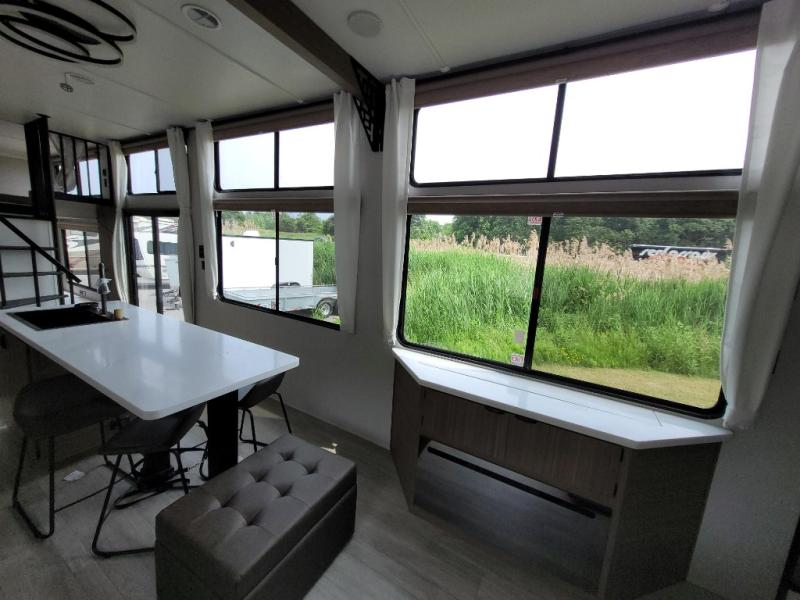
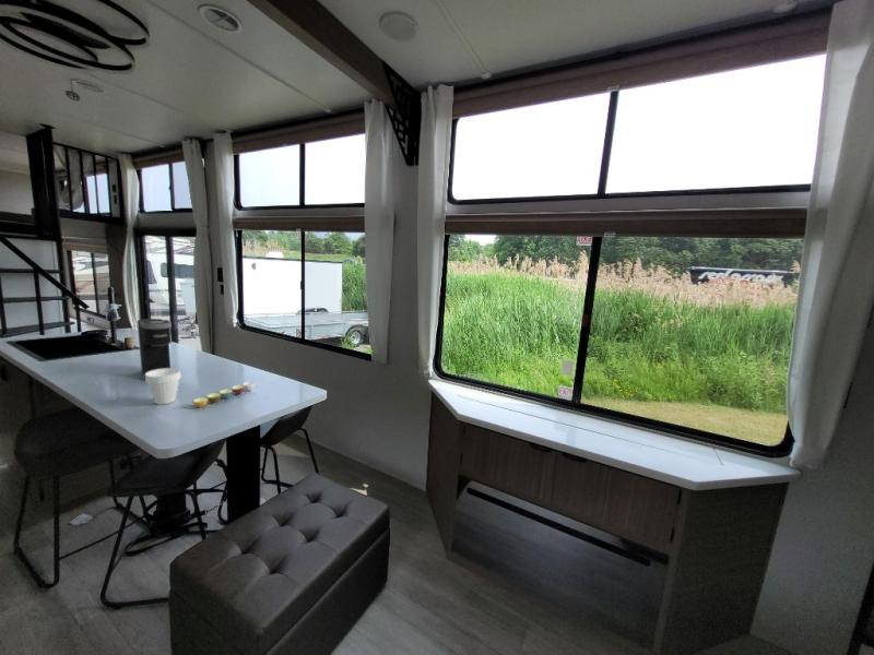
+ coffee maker [137,318,173,377]
+ bowl [192,381,256,408]
+ cup [144,367,182,406]
